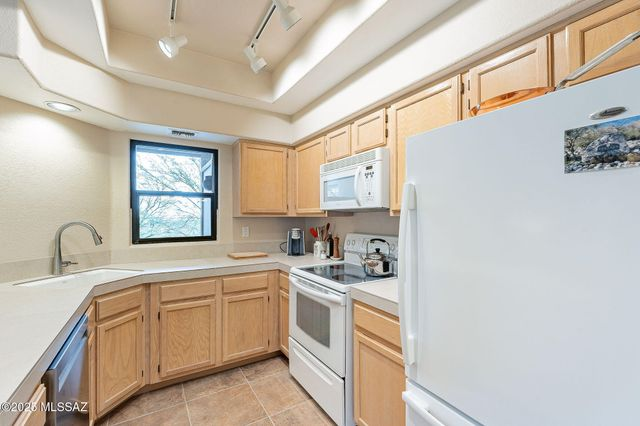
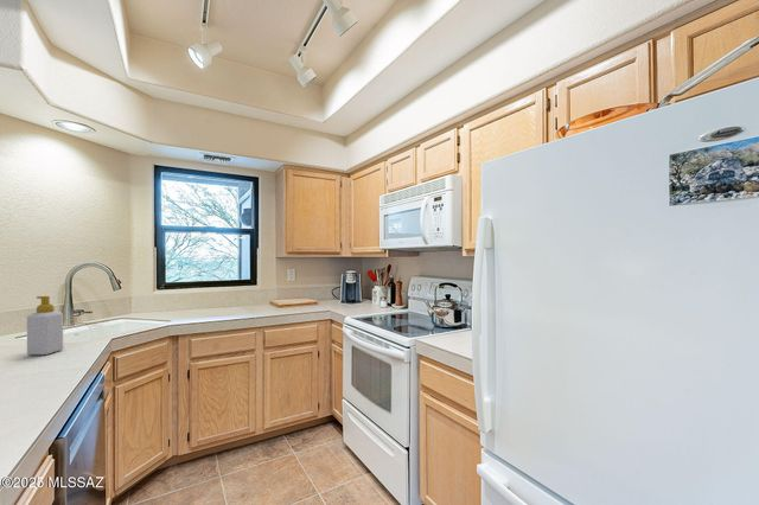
+ soap bottle [26,295,64,356]
